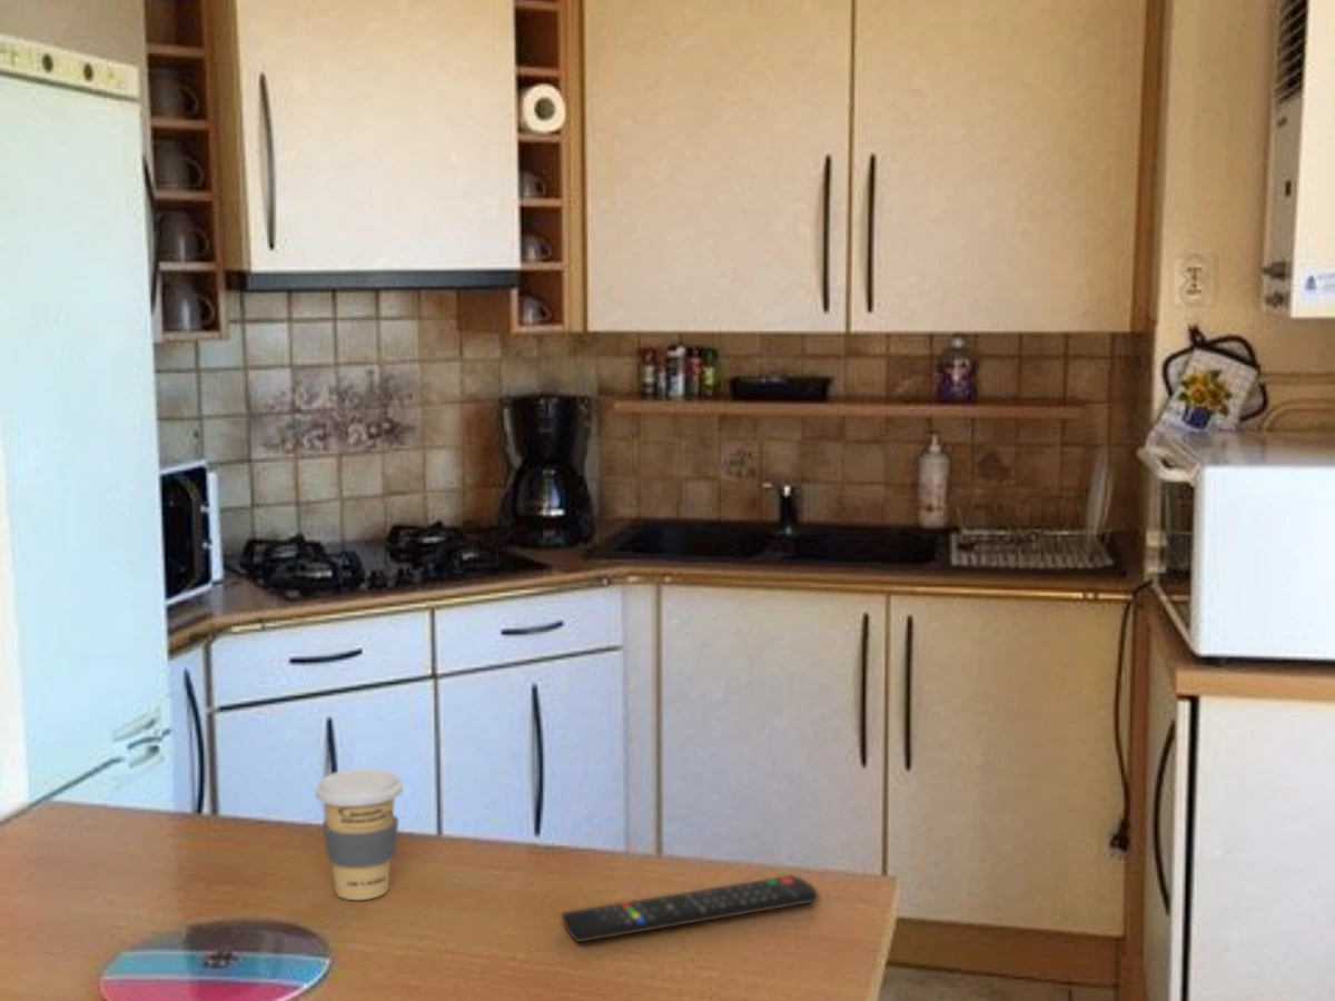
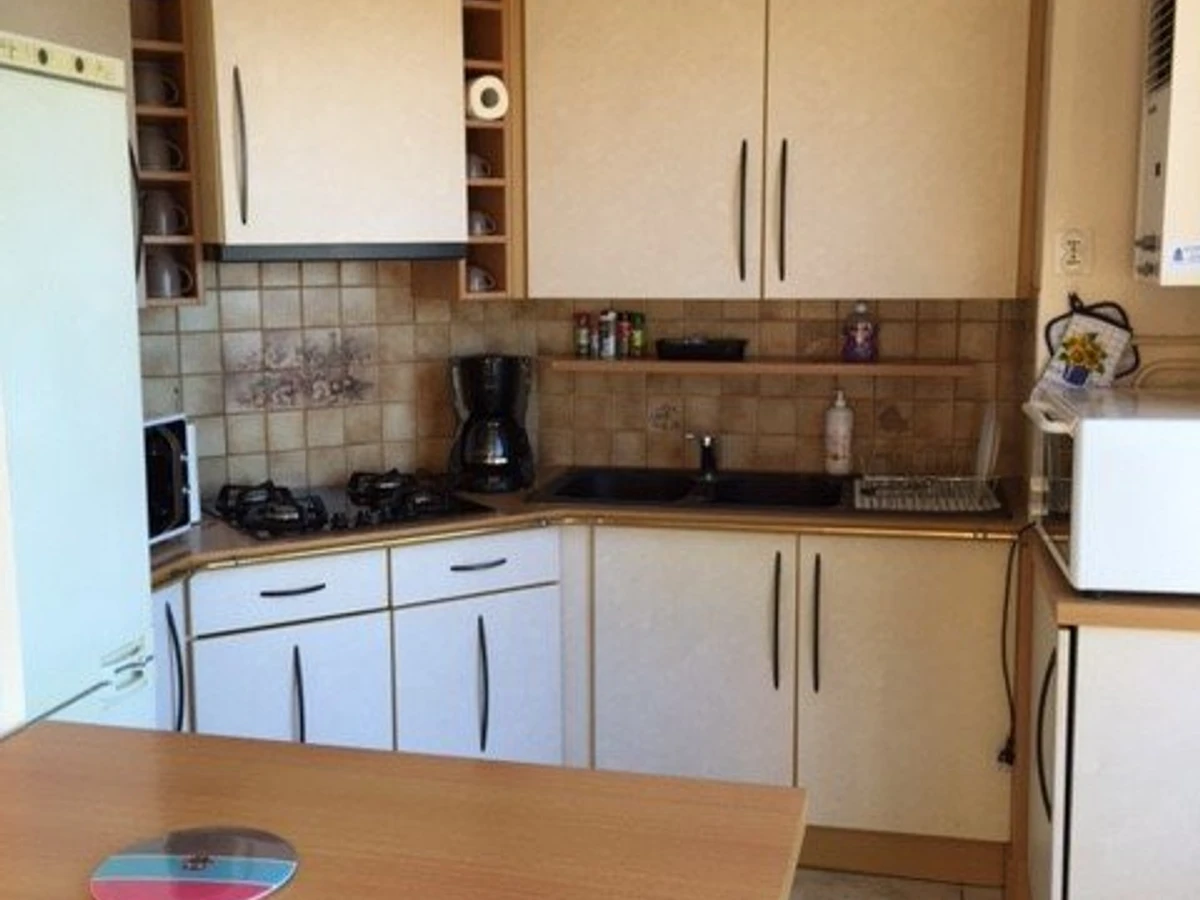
- remote control [561,874,819,943]
- coffee cup [314,767,404,901]
